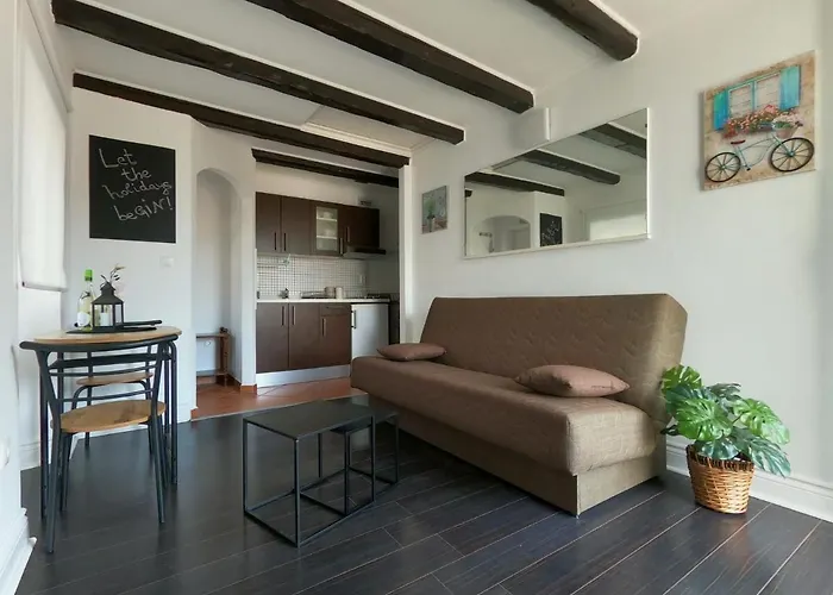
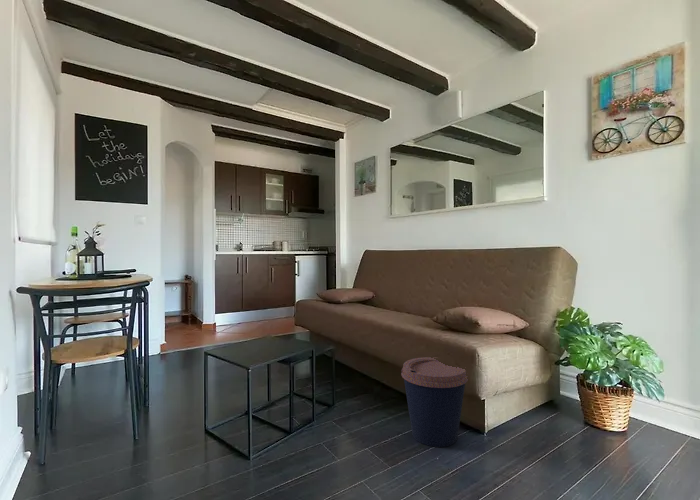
+ coffee cup [400,356,469,448]
